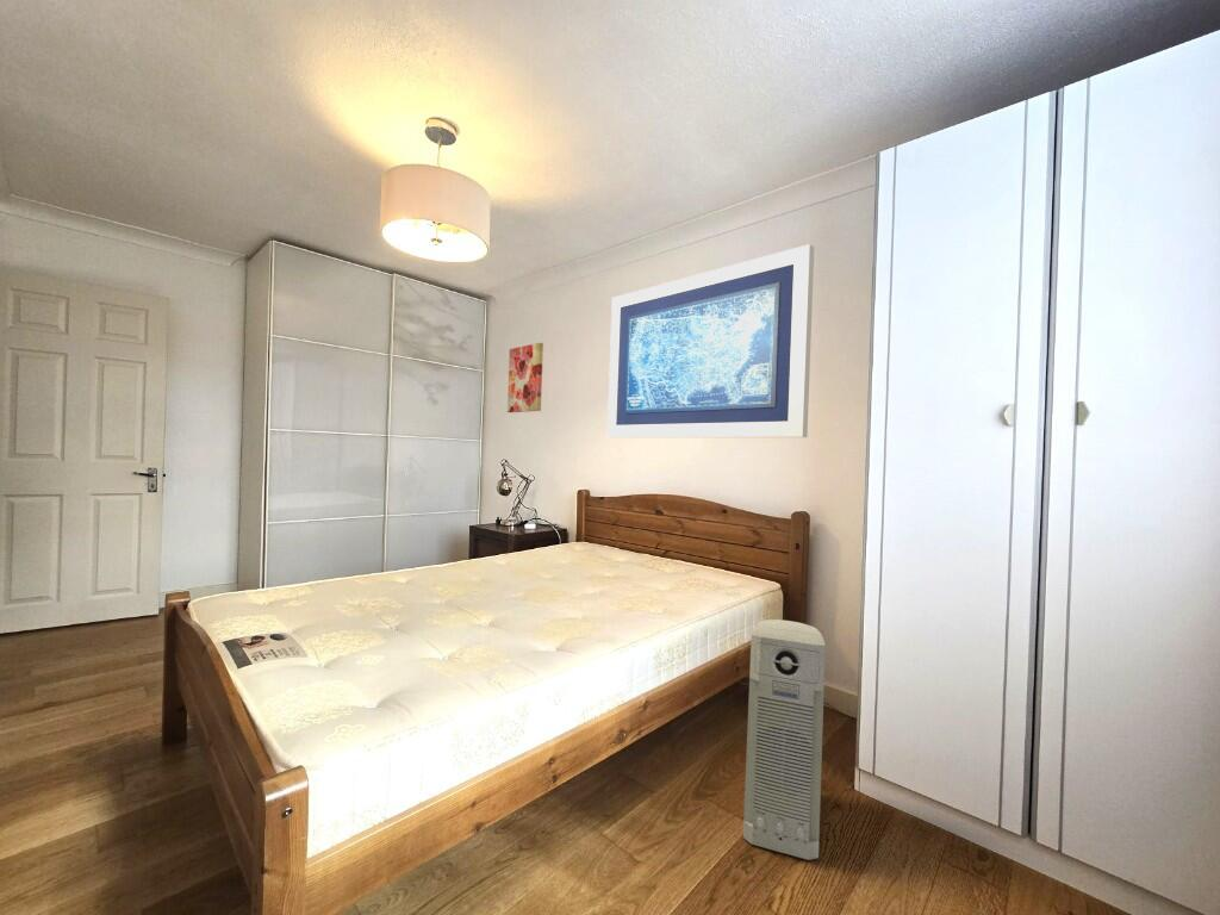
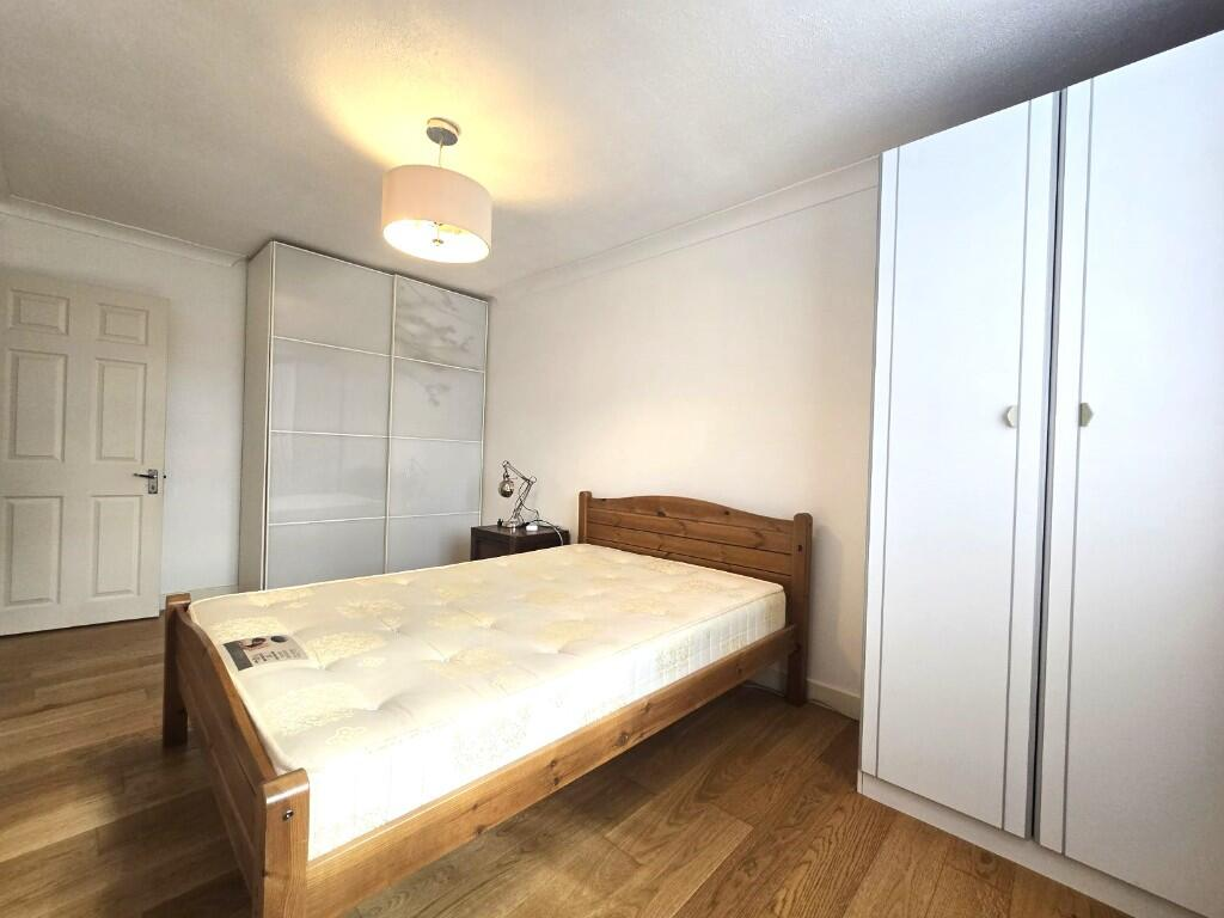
- wall art [606,243,815,438]
- wall art [506,342,544,413]
- air purifier [742,618,827,861]
